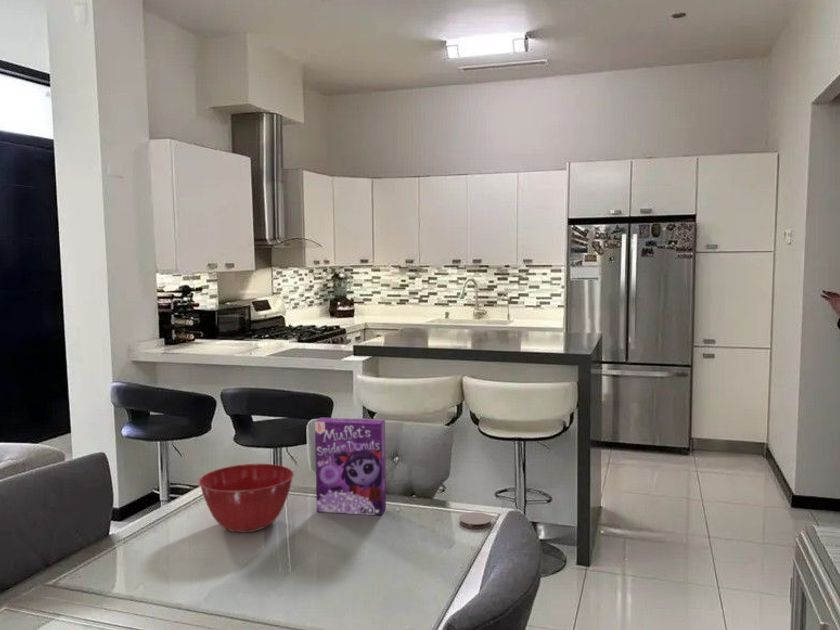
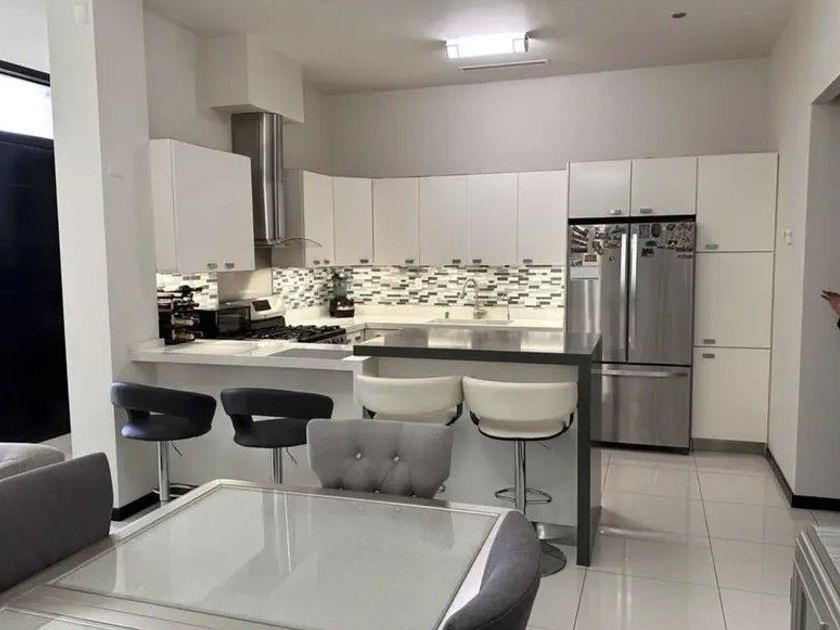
- mixing bowl [198,463,295,533]
- coaster [458,511,493,530]
- cereal box [314,417,387,516]
